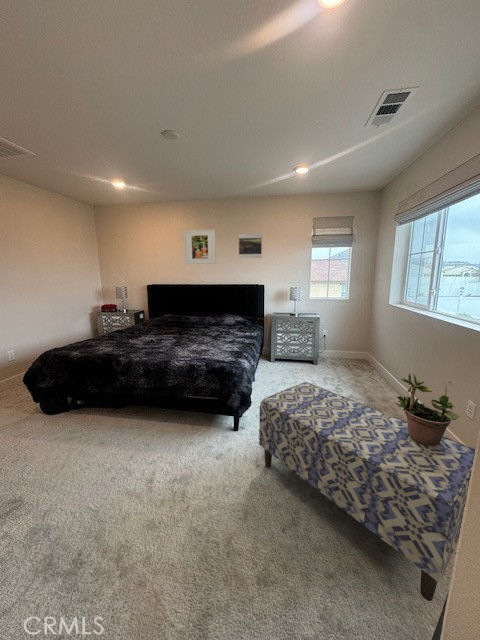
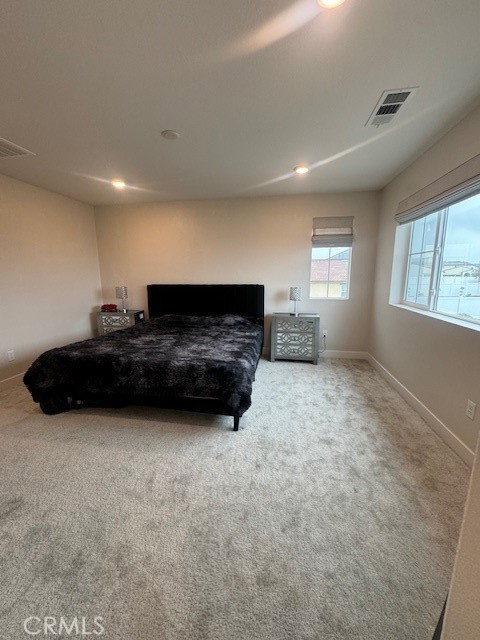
- potted plant [393,373,460,446]
- bench [258,381,476,602]
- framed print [183,229,217,265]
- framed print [238,233,263,259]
